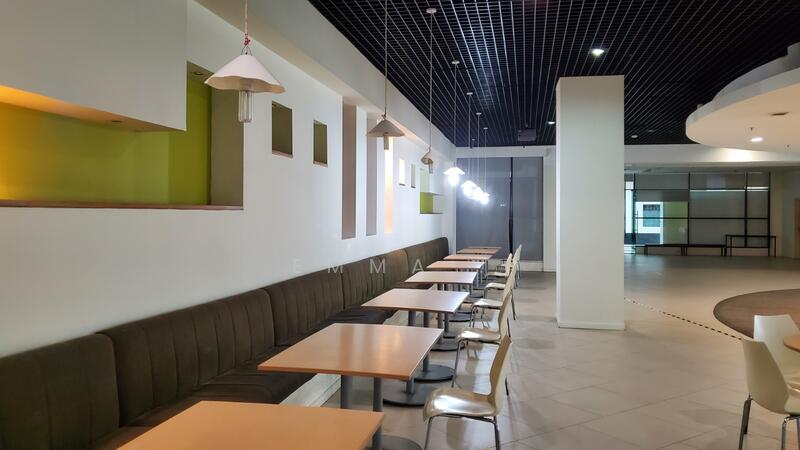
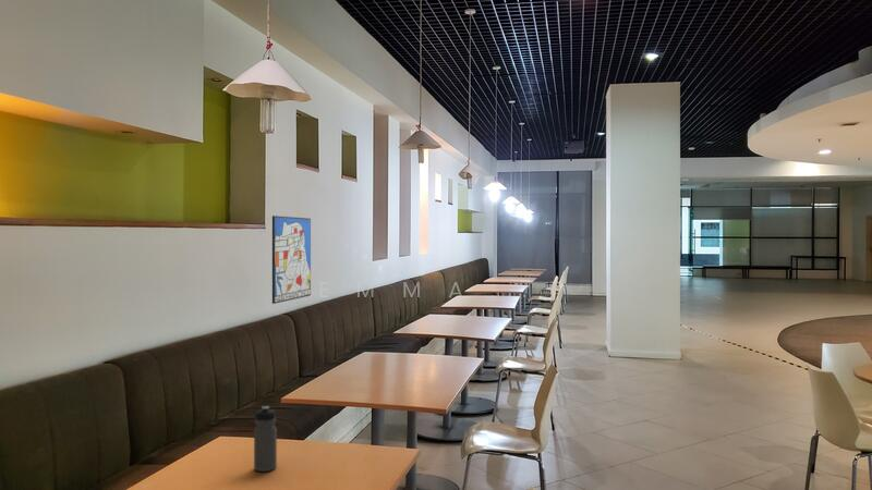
+ water bottle [253,405,278,473]
+ wall art [271,215,312,305]
